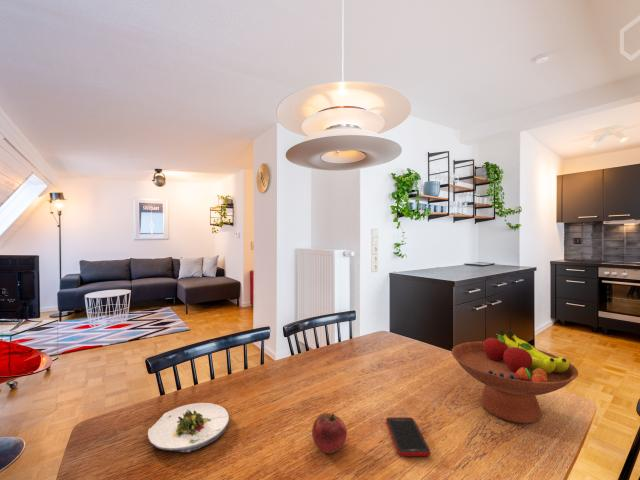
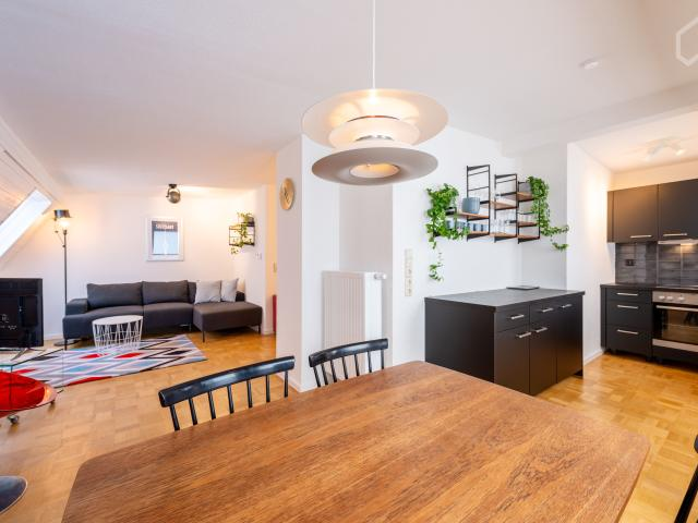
- fruit [311,412,348,454]
- fruit bowl [451,328,579,425]
- salad plate [147,402,230,453]
- cell phone [385,416,431,457]
